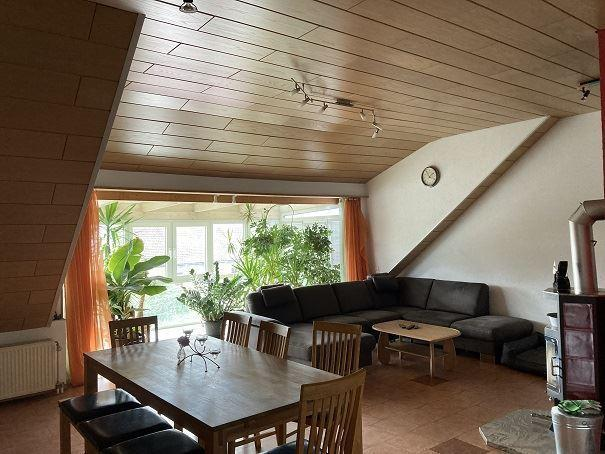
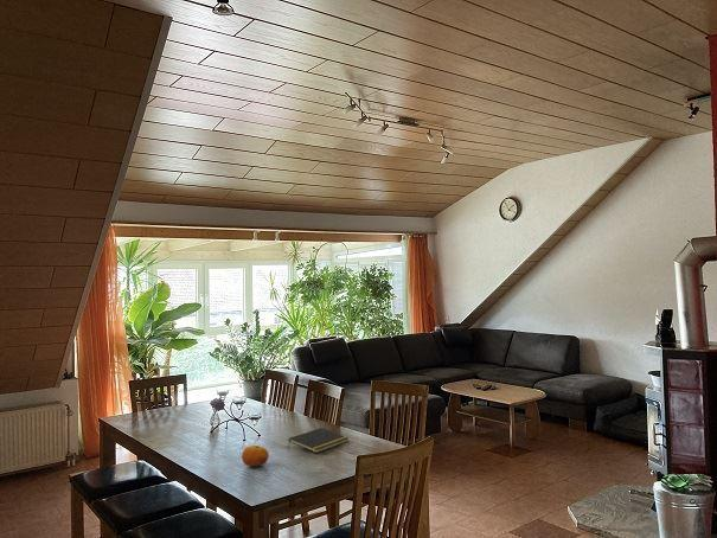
+ fruit [241,444,270,467]
+ notepad [287,427,350,454]
